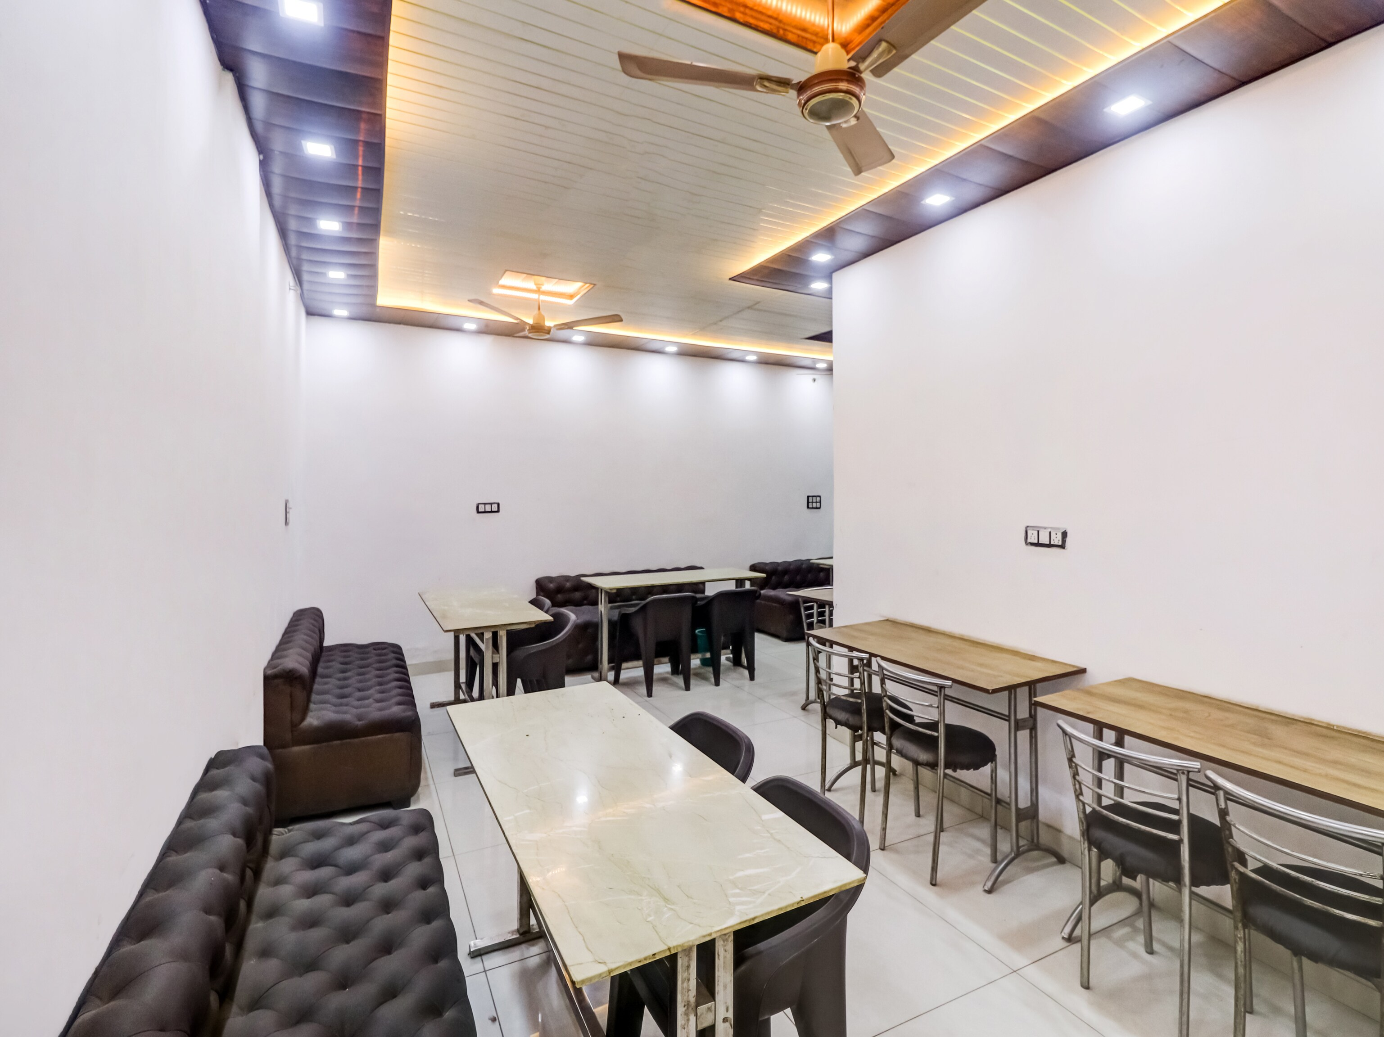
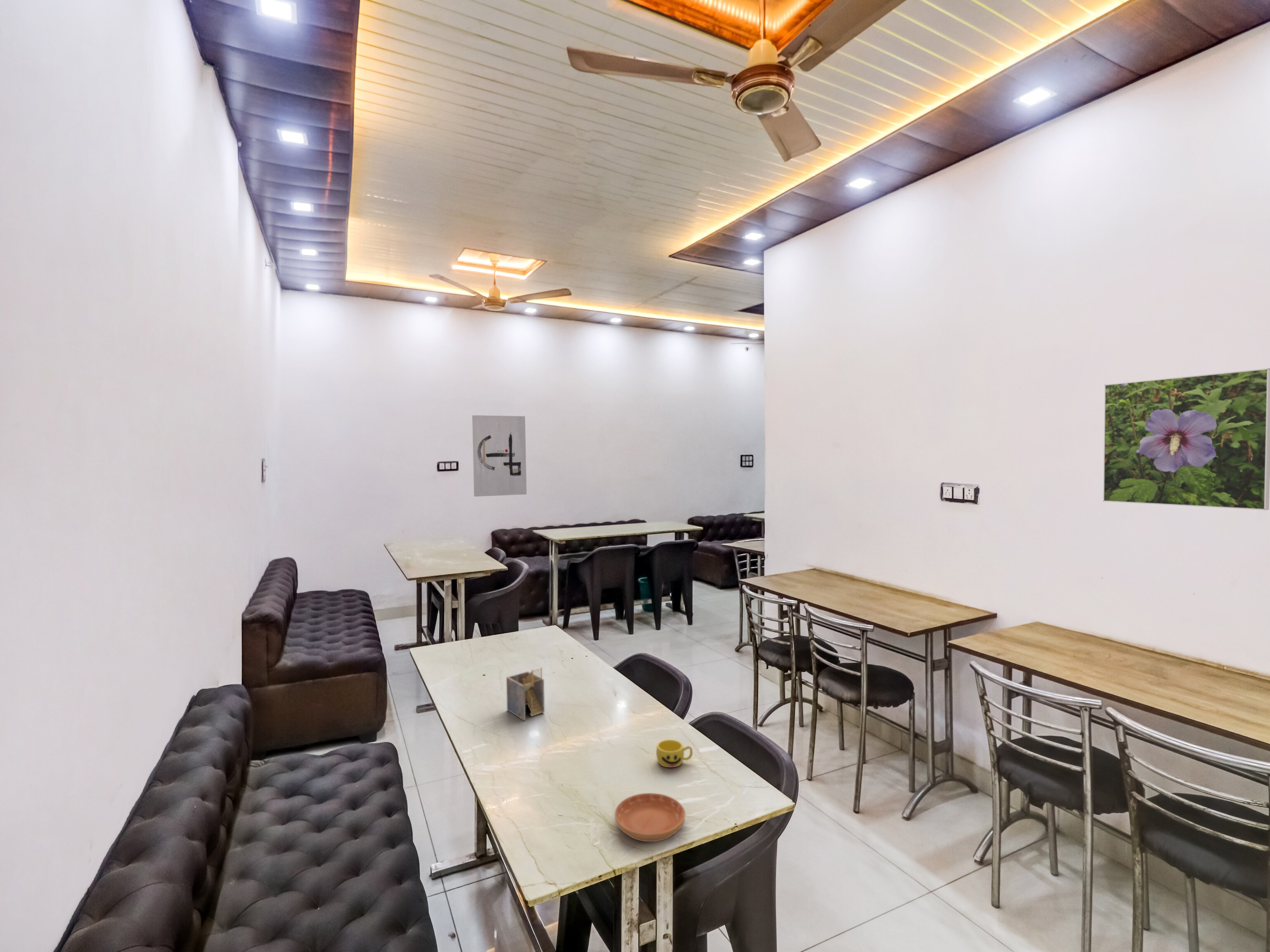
+ saucer [614,793,686,842]
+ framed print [1103,368,1270,511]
+ napkin holder [506,667,545,721]
+ wall art [472,415,527,497]
+ cup [656,739,693,768]
